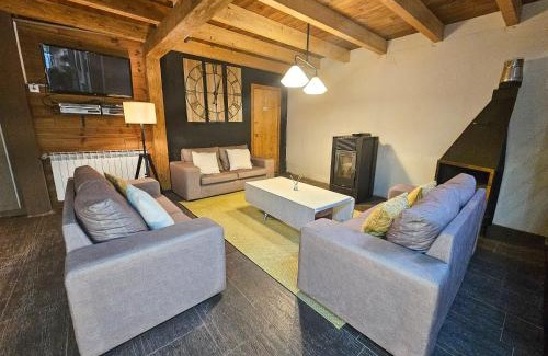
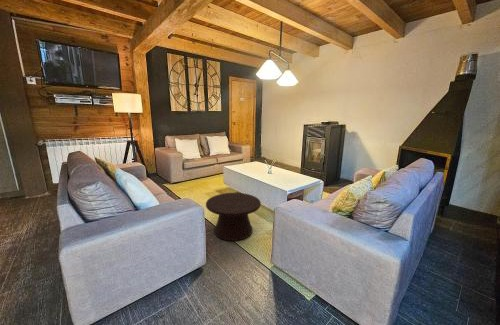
+ side table [205,192,262,242]
